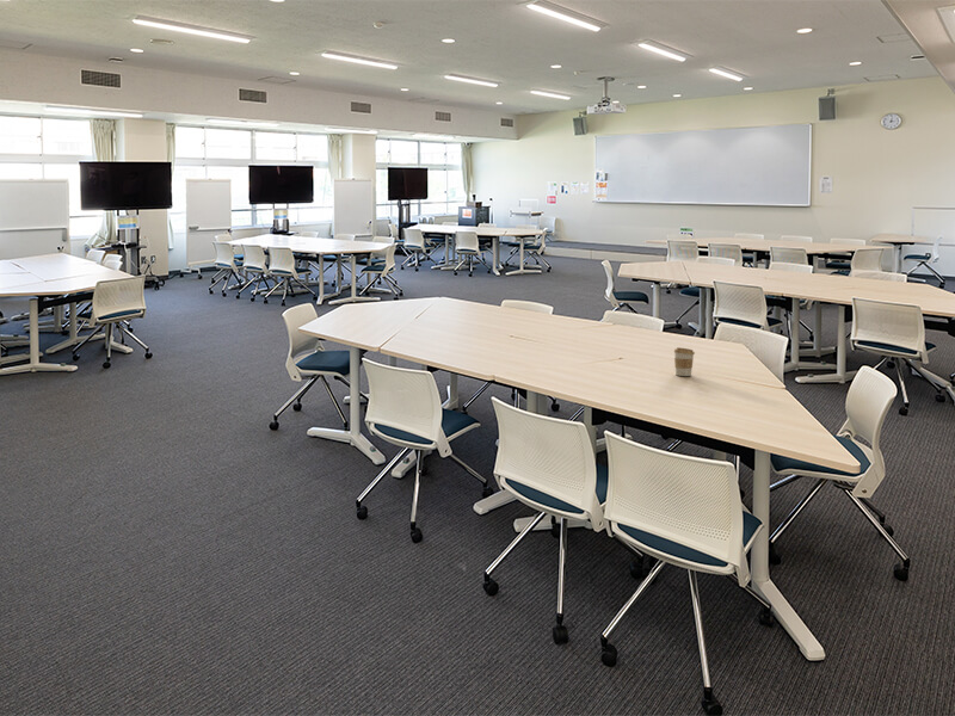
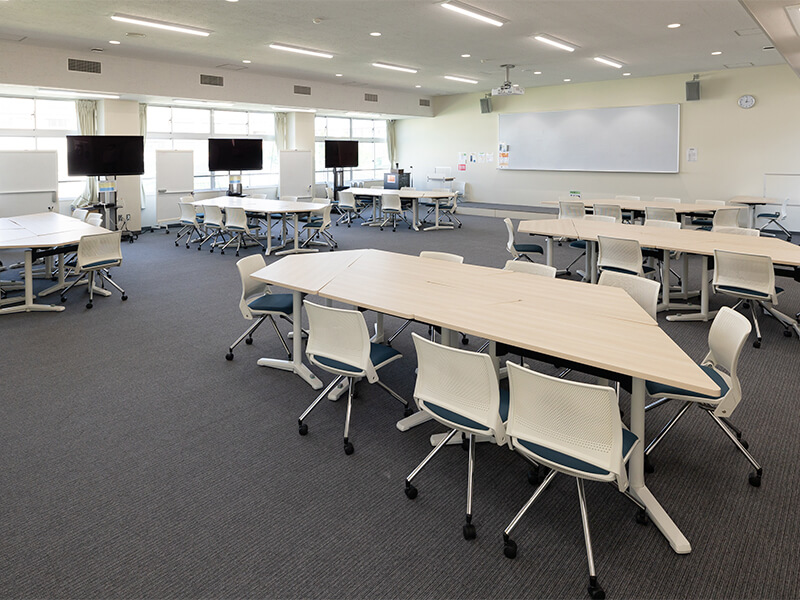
- coffee cup [673,346,696,377]
